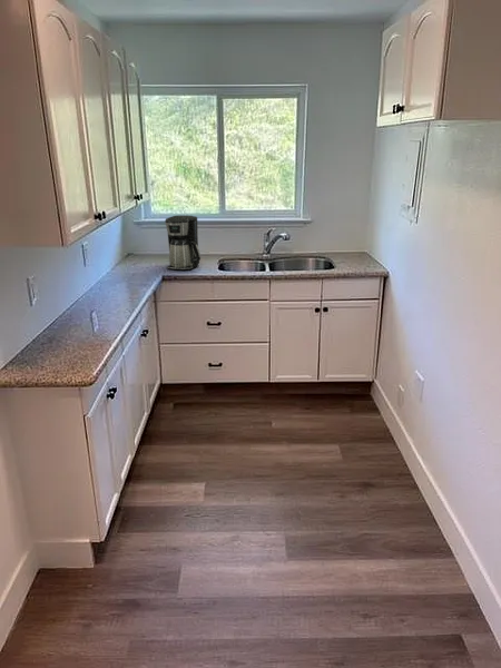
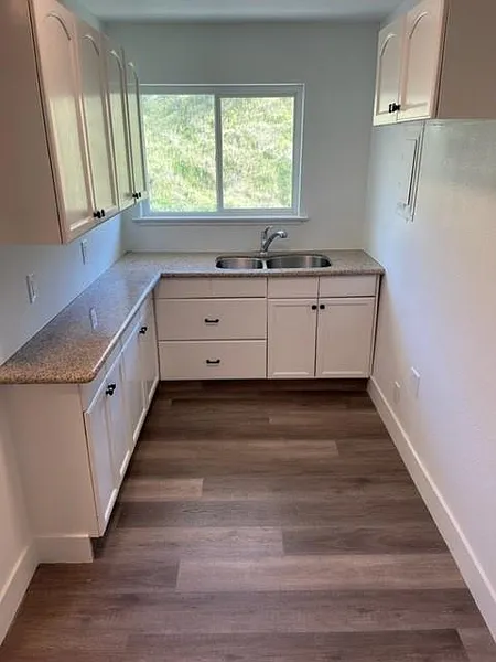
- coffee maker [164,215,202,271]
